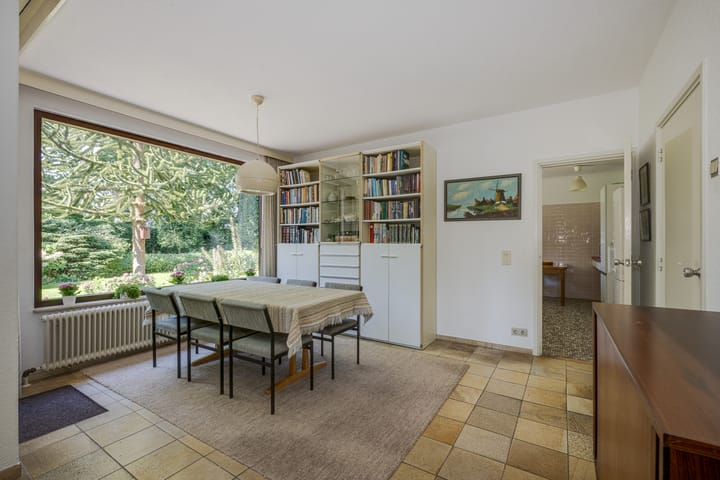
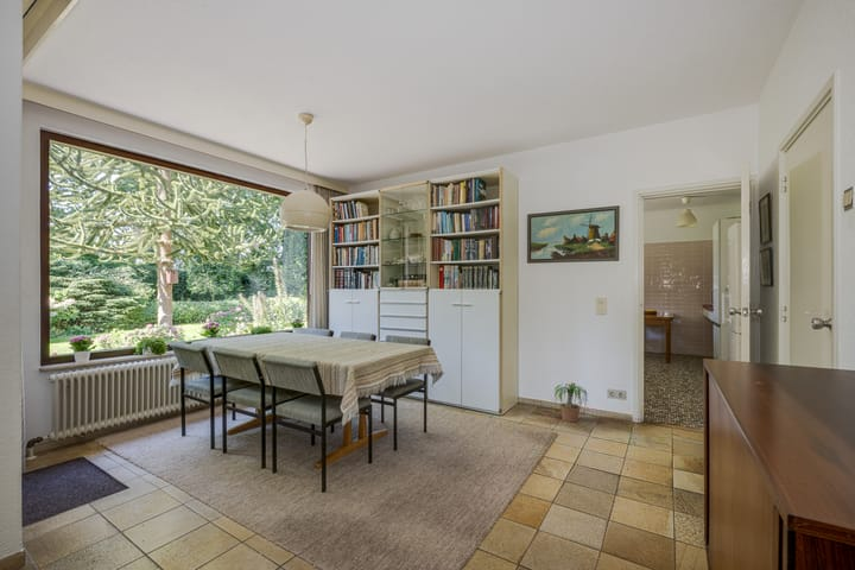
+ potted plant [549,382,589,424]
